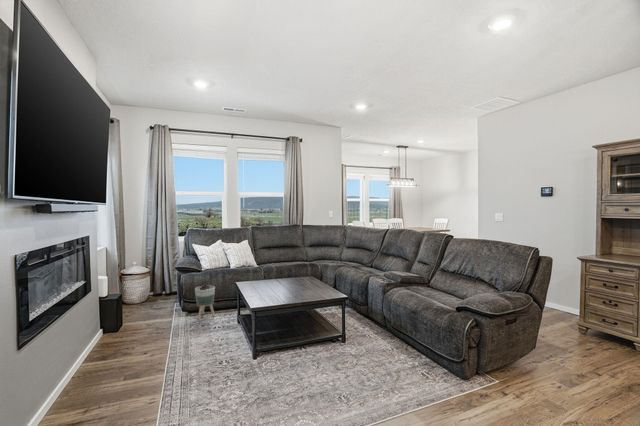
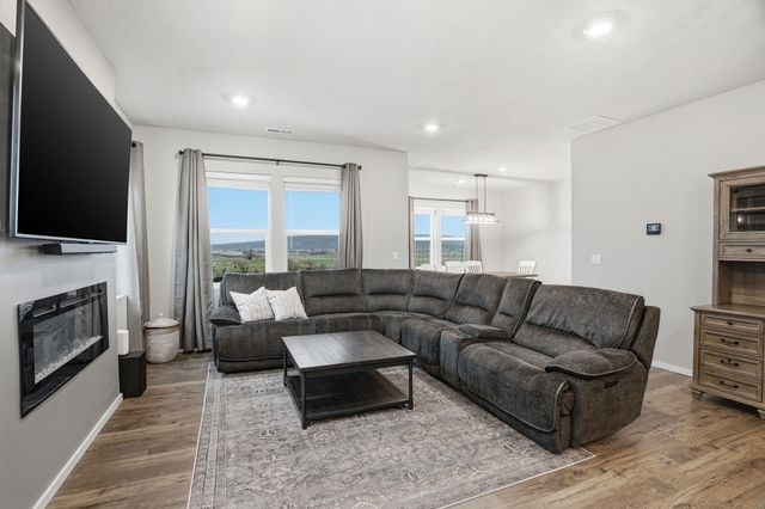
- planter [194,285,216,320]
